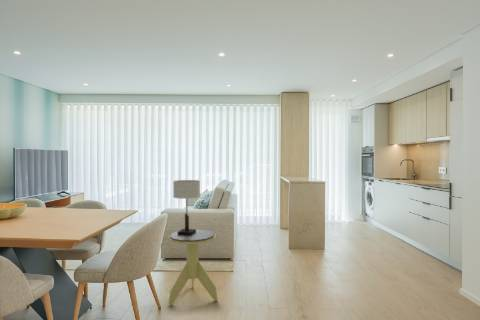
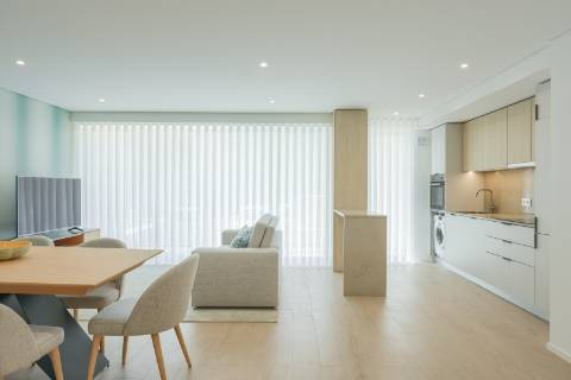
- side table [167,228,219,307]
- table lamp [172,179,201,235]
